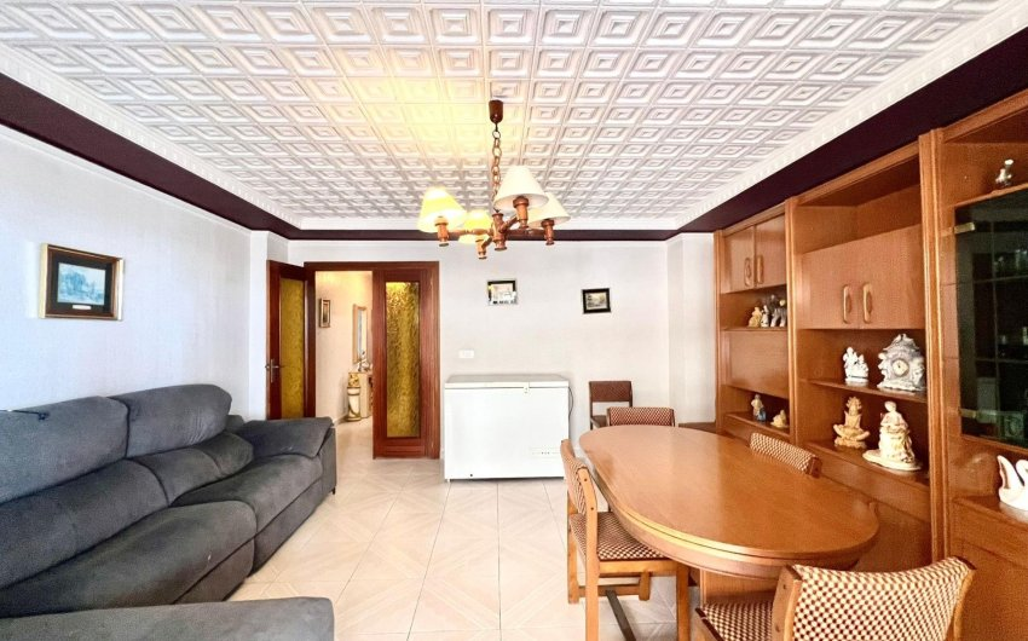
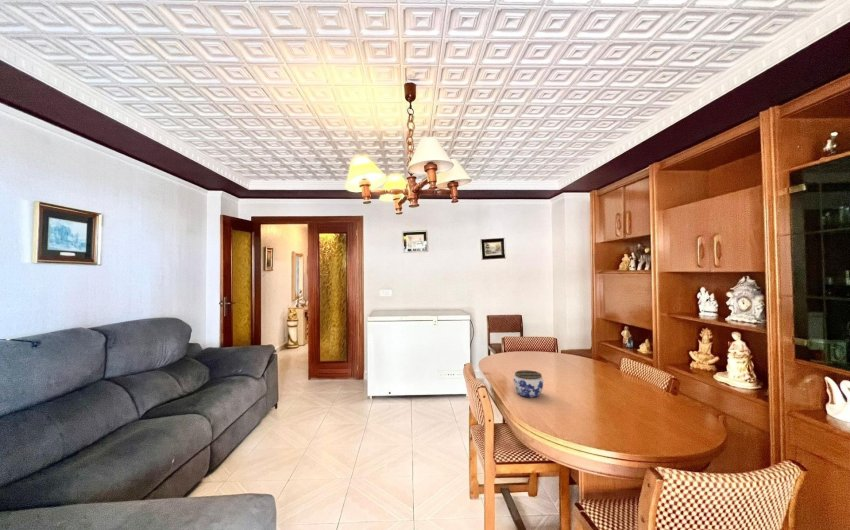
+ jar [512,369,544,399]
